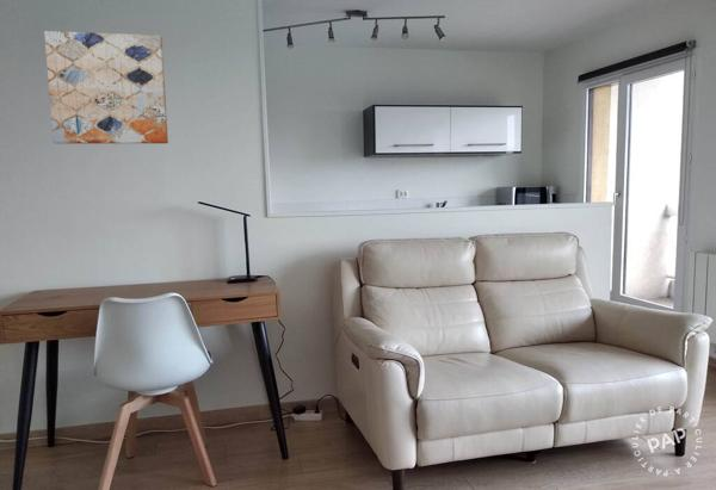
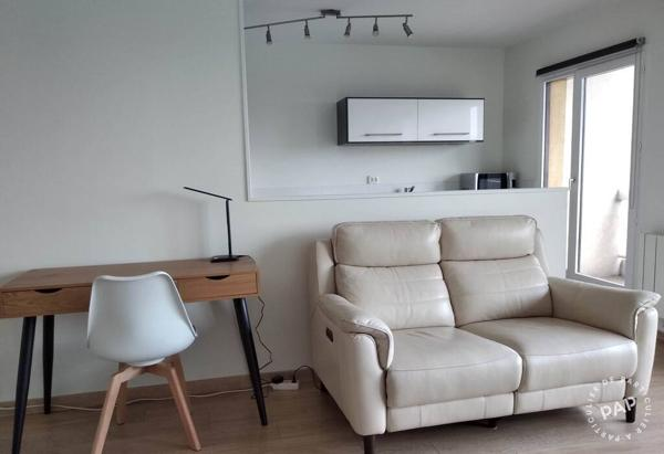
- wall art [43,30,169,145]
